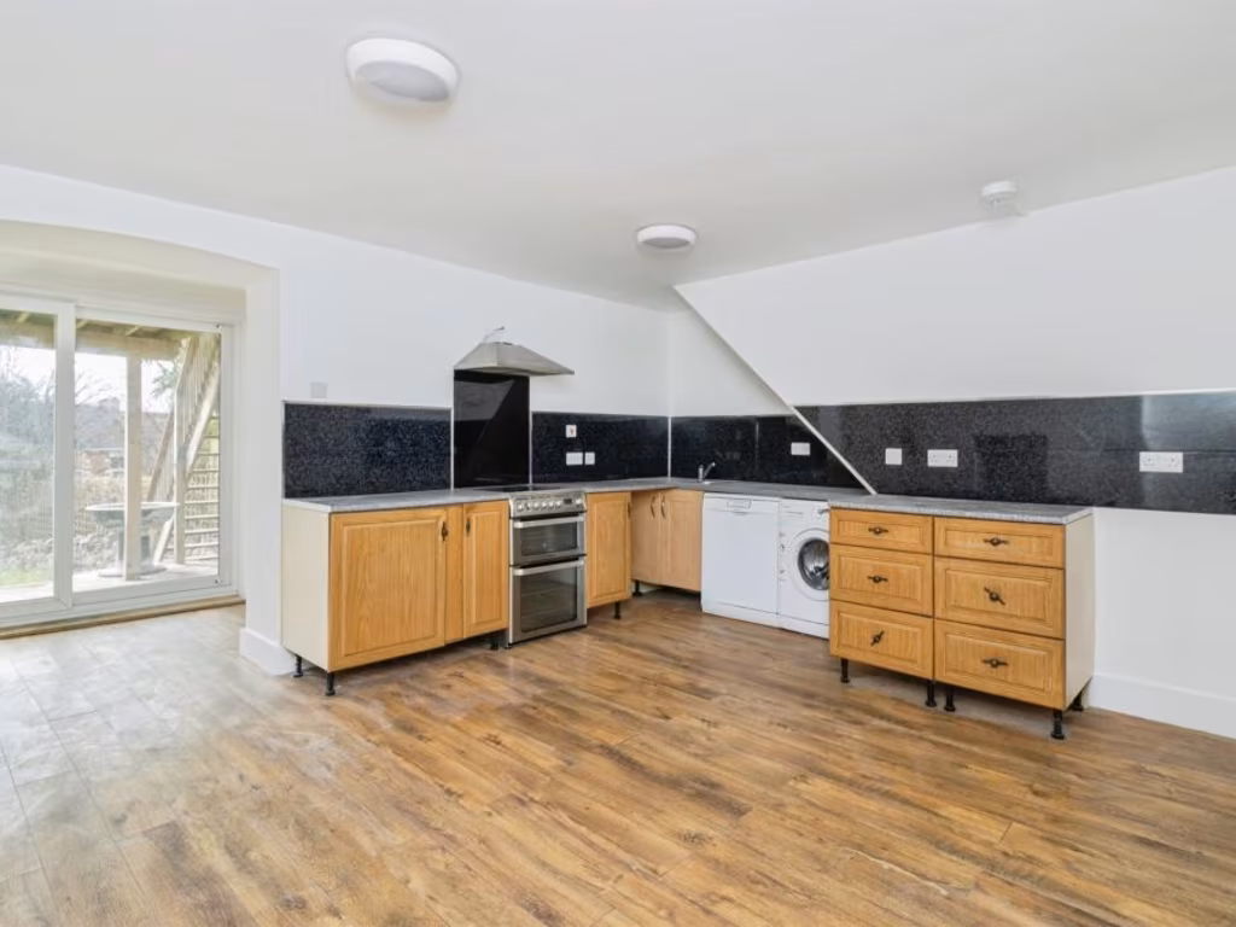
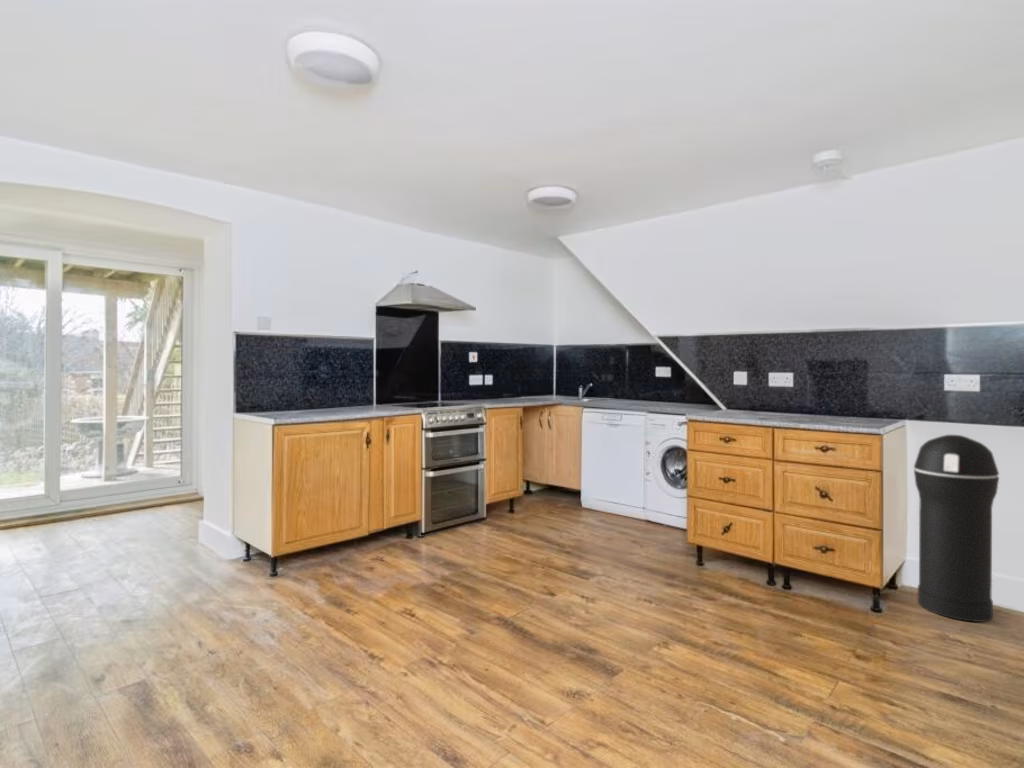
+ trash can [913,434,1000,623]
